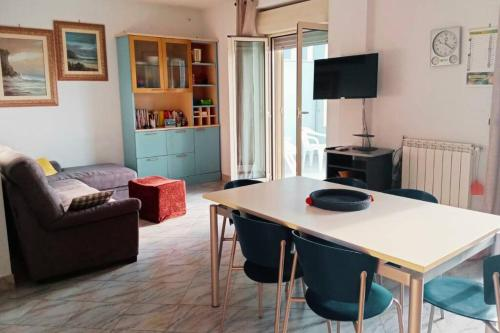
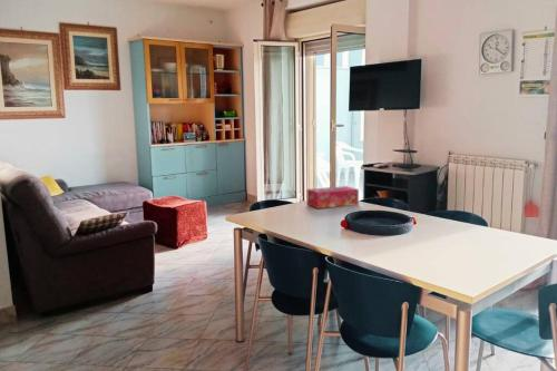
+ tissue box [305,185,360,209]
